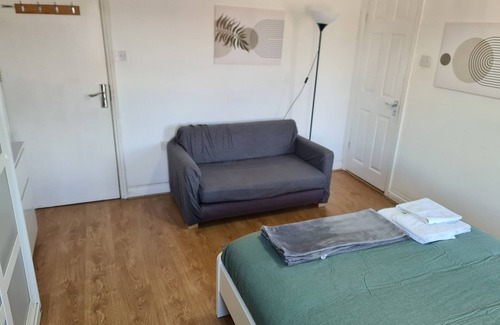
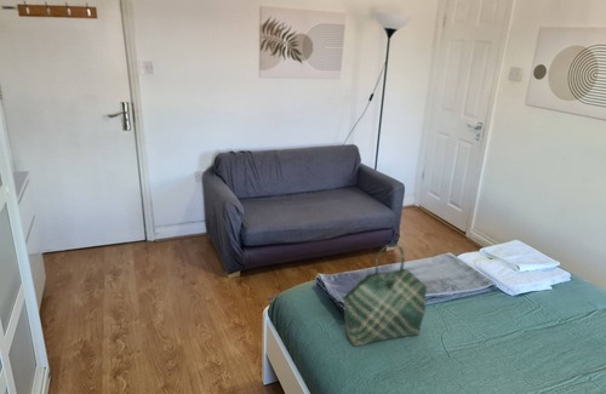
+ tote bag [342,242,428,348]
